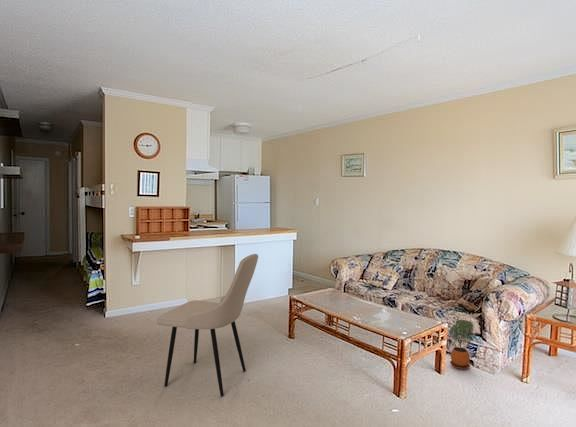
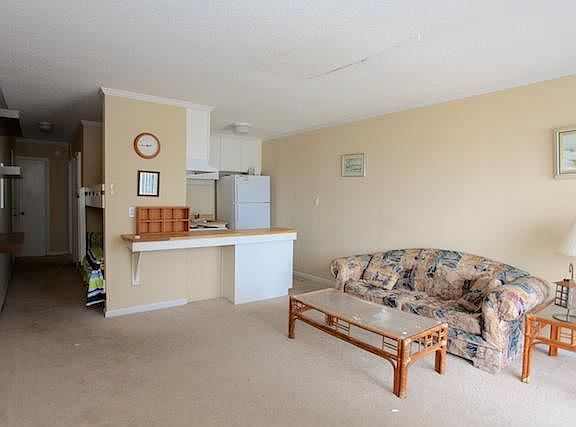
- potted plant [447,319,475,370]
- dining chair [156,253,259,397]
